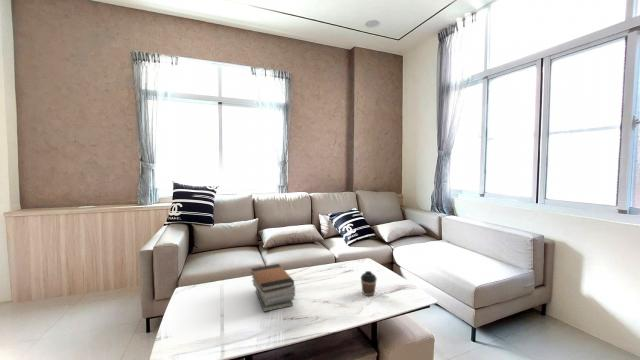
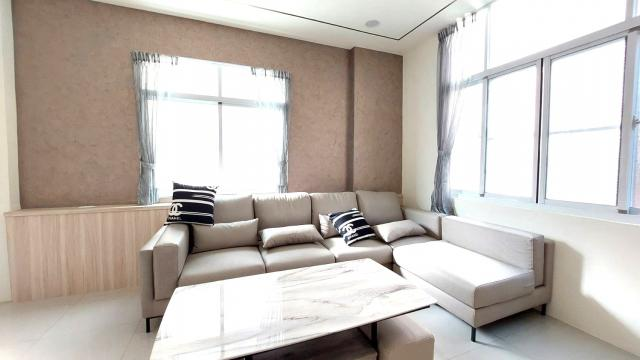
- coffee cup [360,270,378,297]
- book stack [250,263,296,313]
